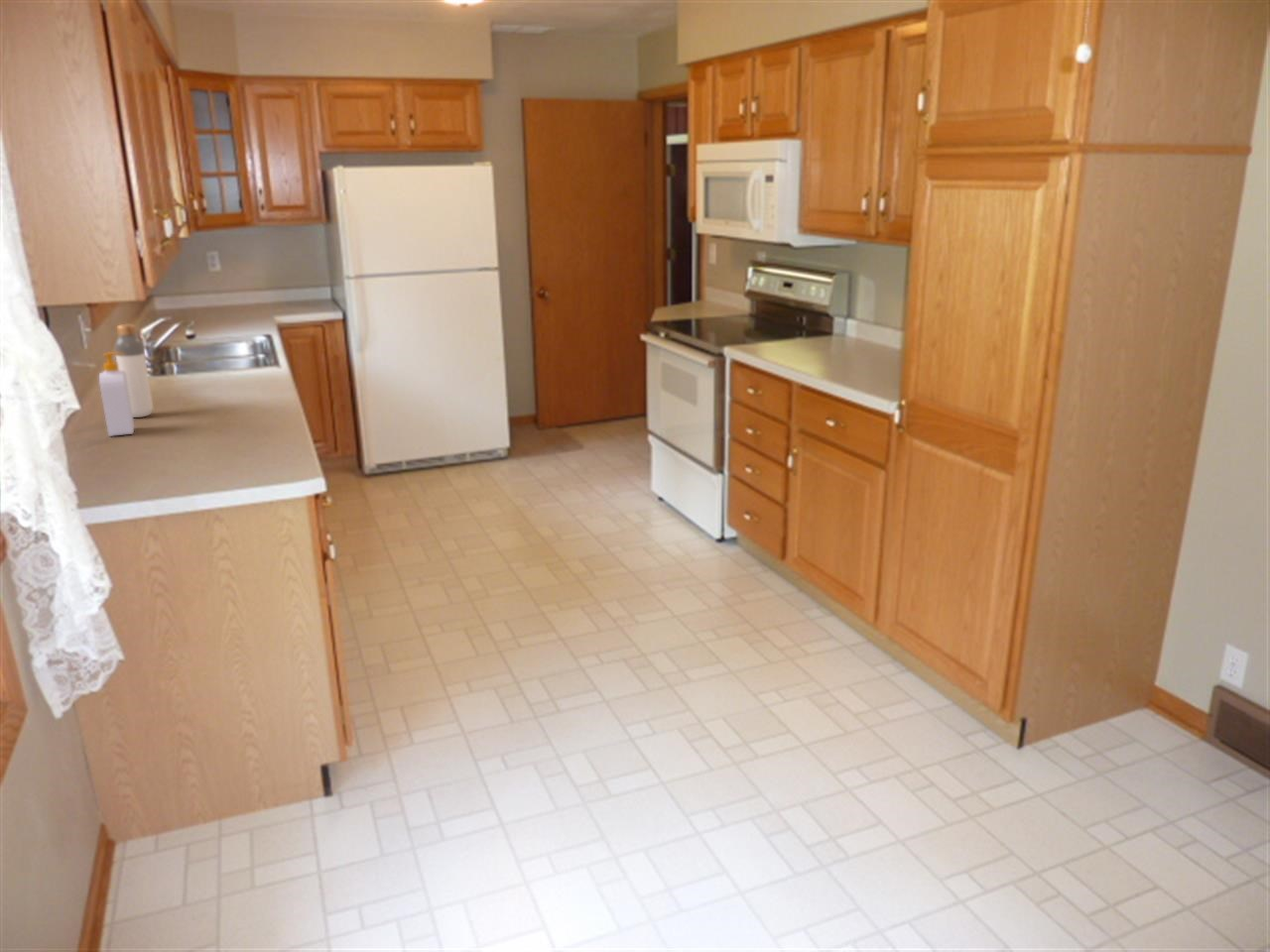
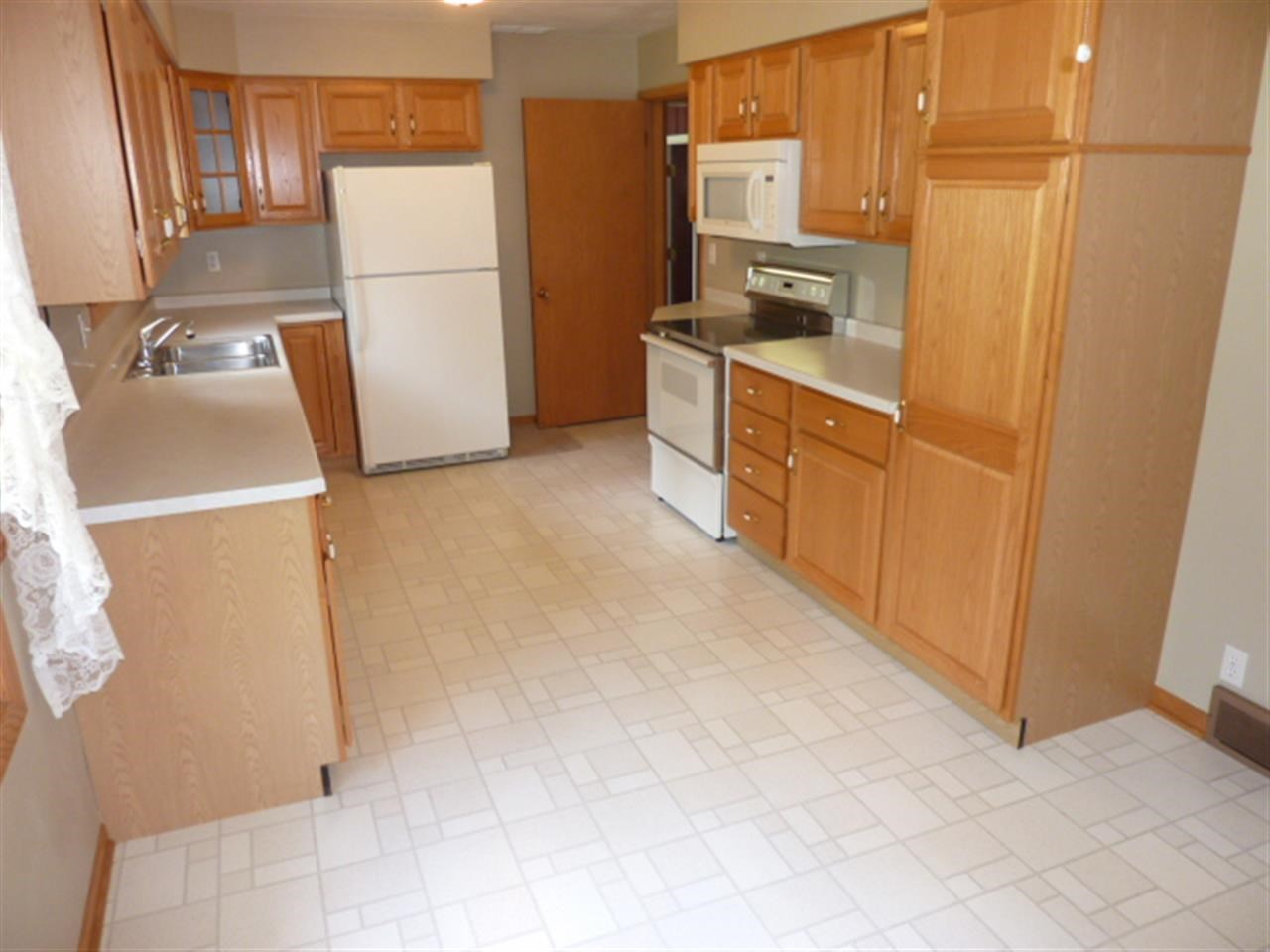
- soap bottle [98,351,135,437]
- bottle [113,323,154,418]
